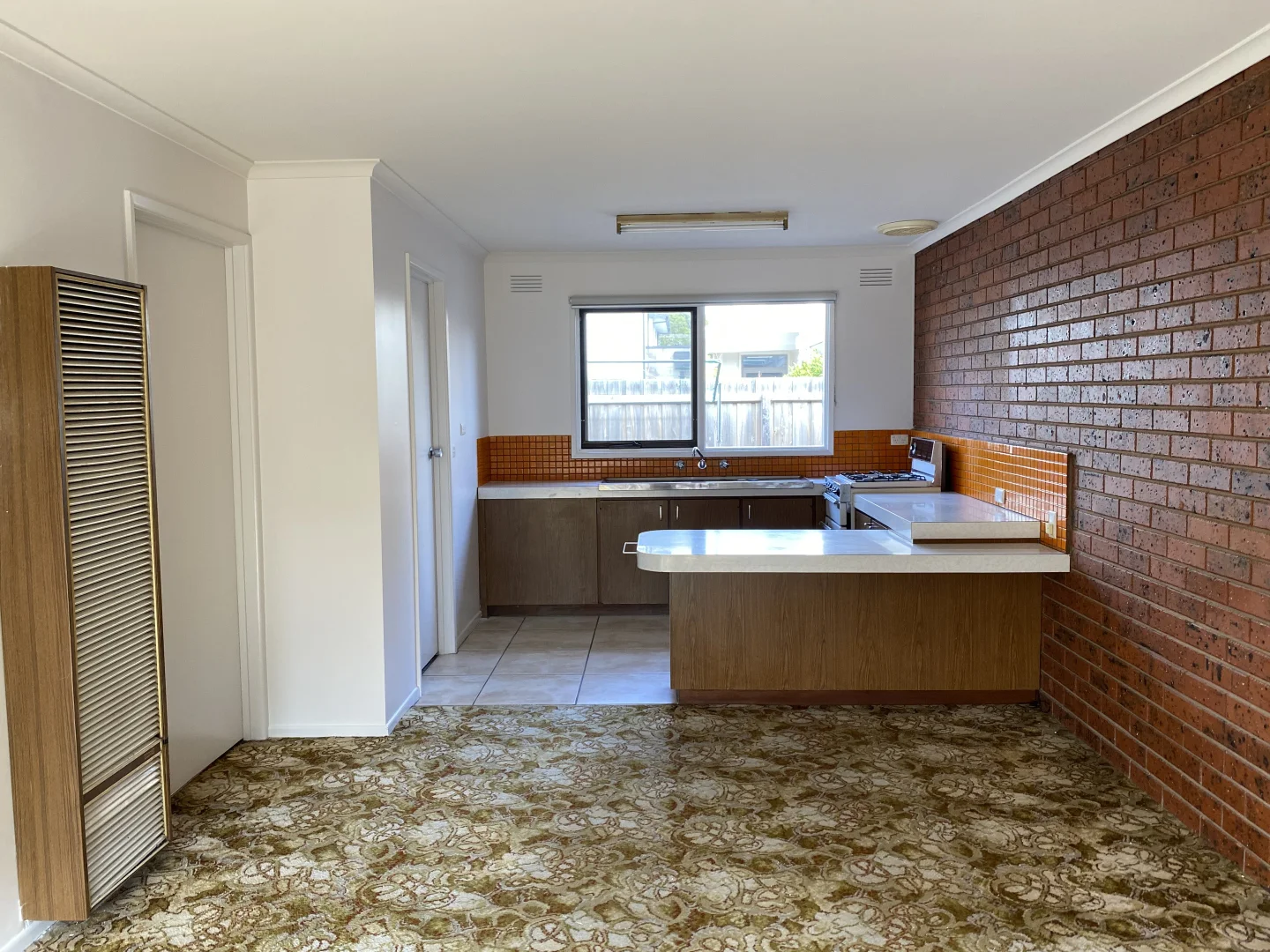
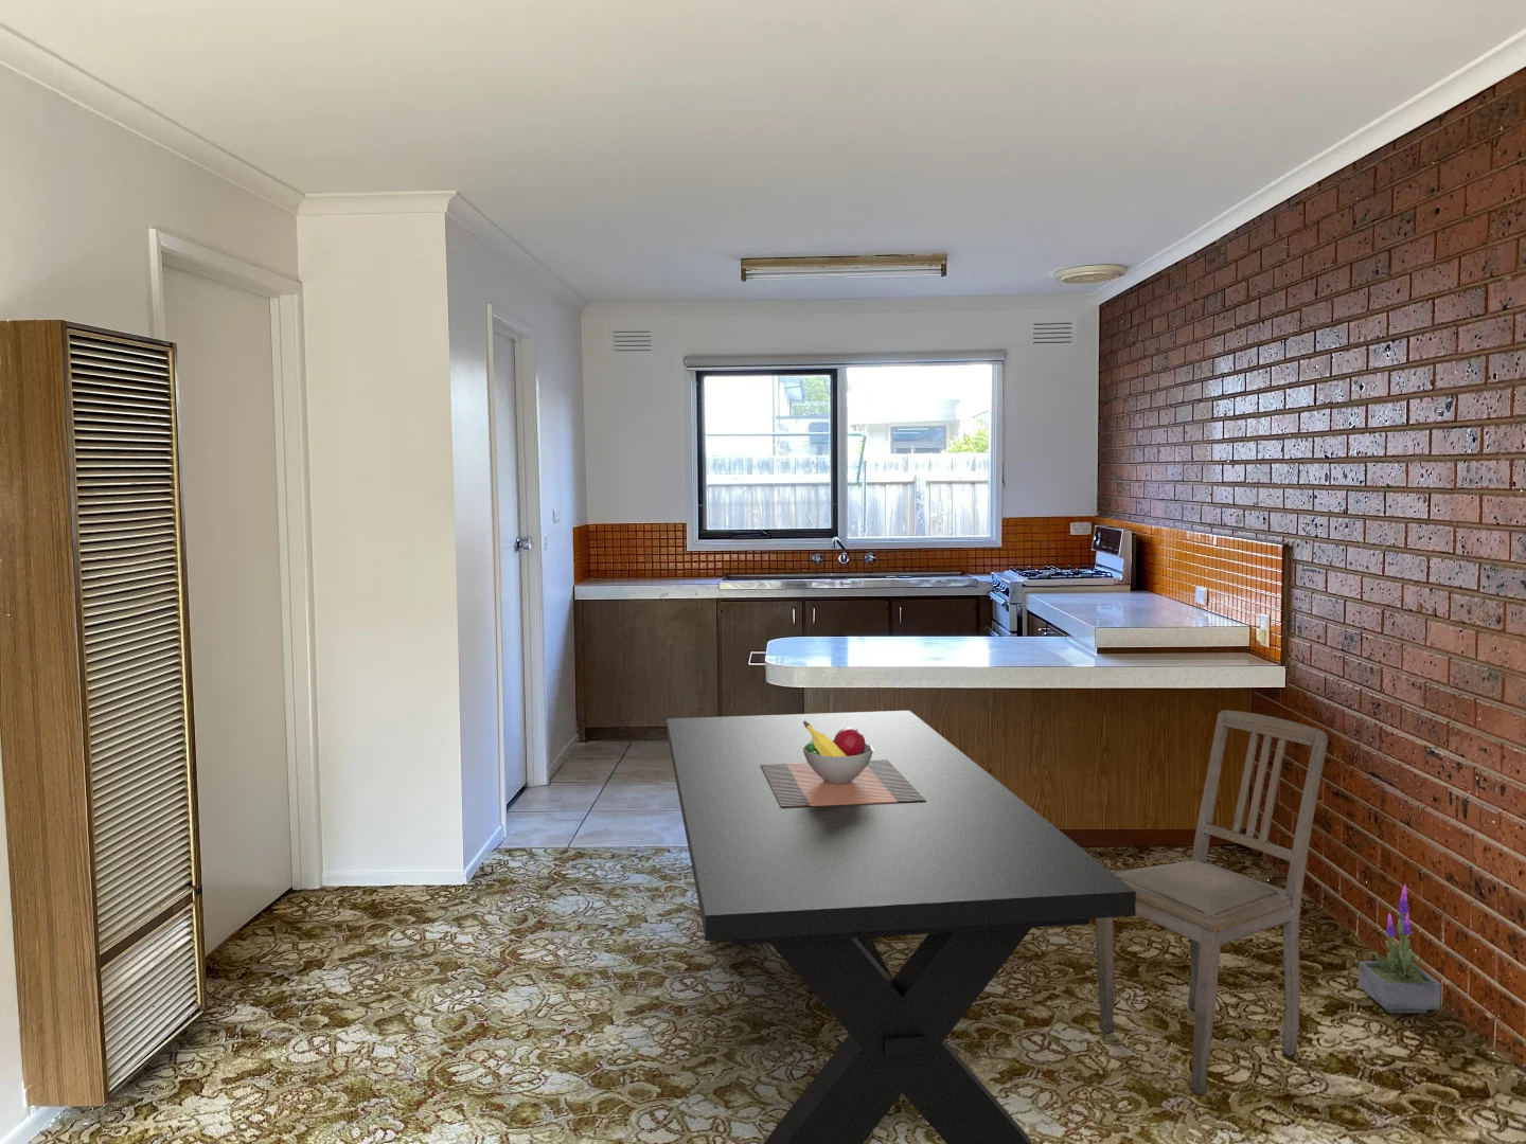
+ dining table [666,710,1135,1144]
+ potted plant [1358,883,1442,1014]
+ dining chair [1095,709,1329,1095]
